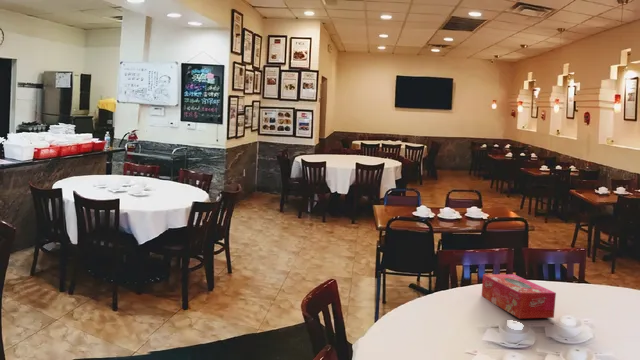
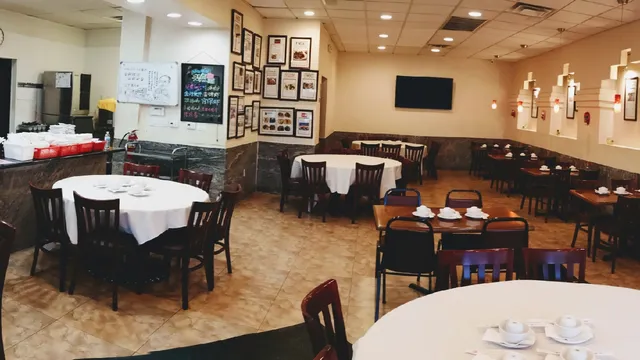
- tissue box [481,273,557,319]
